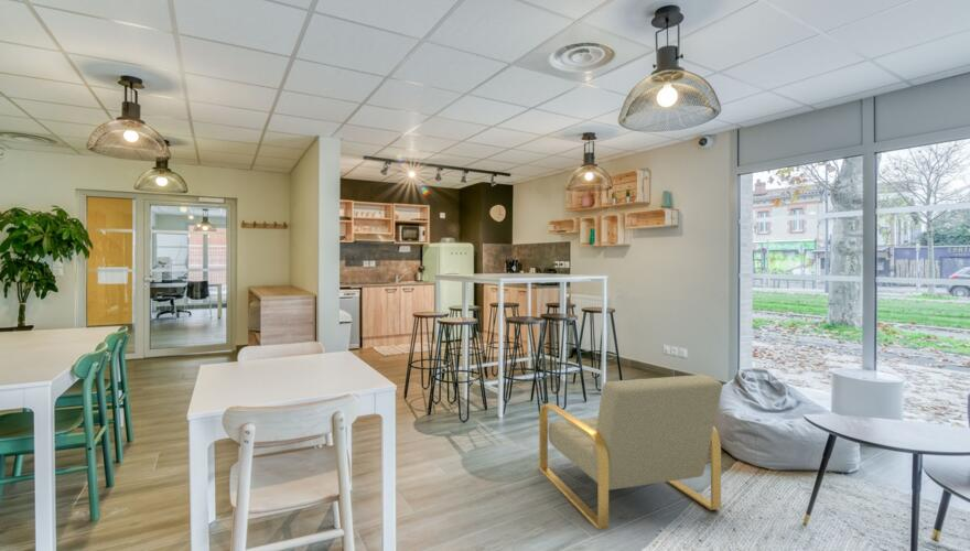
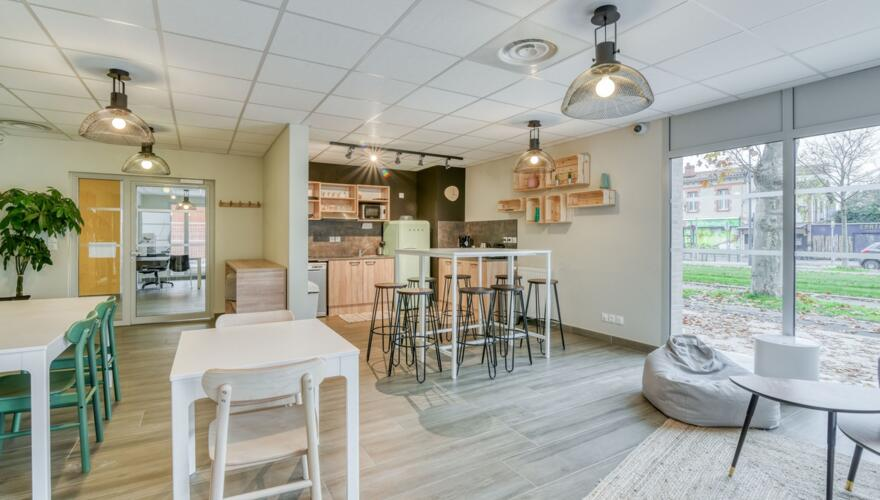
- armchair [538,374,723,531]
